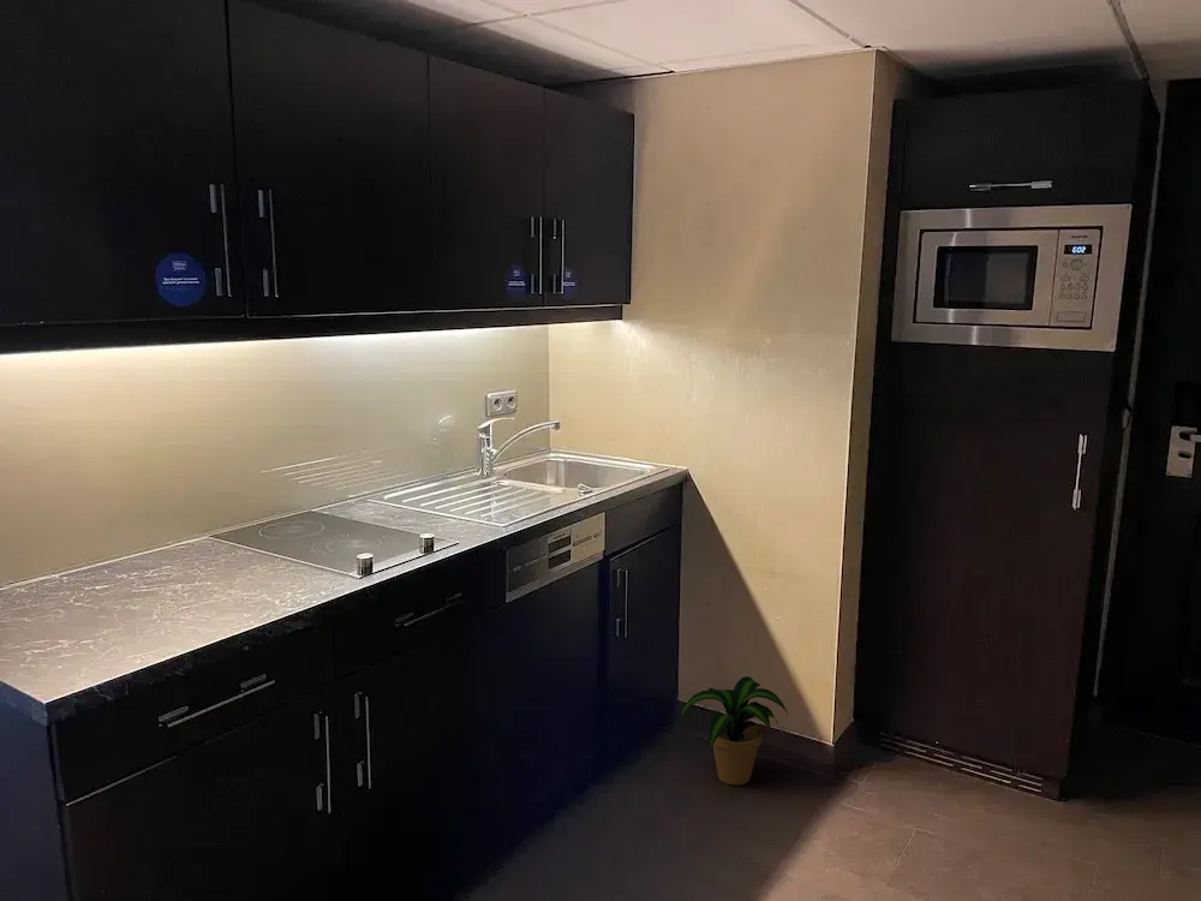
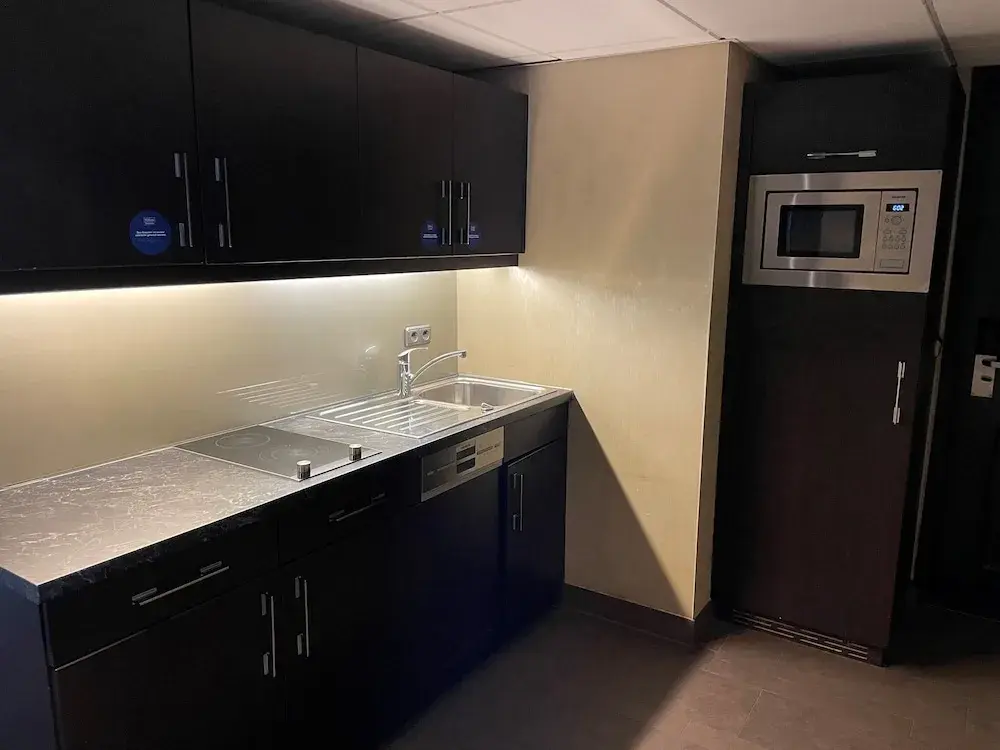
- potted plant [681,675,789,786]
